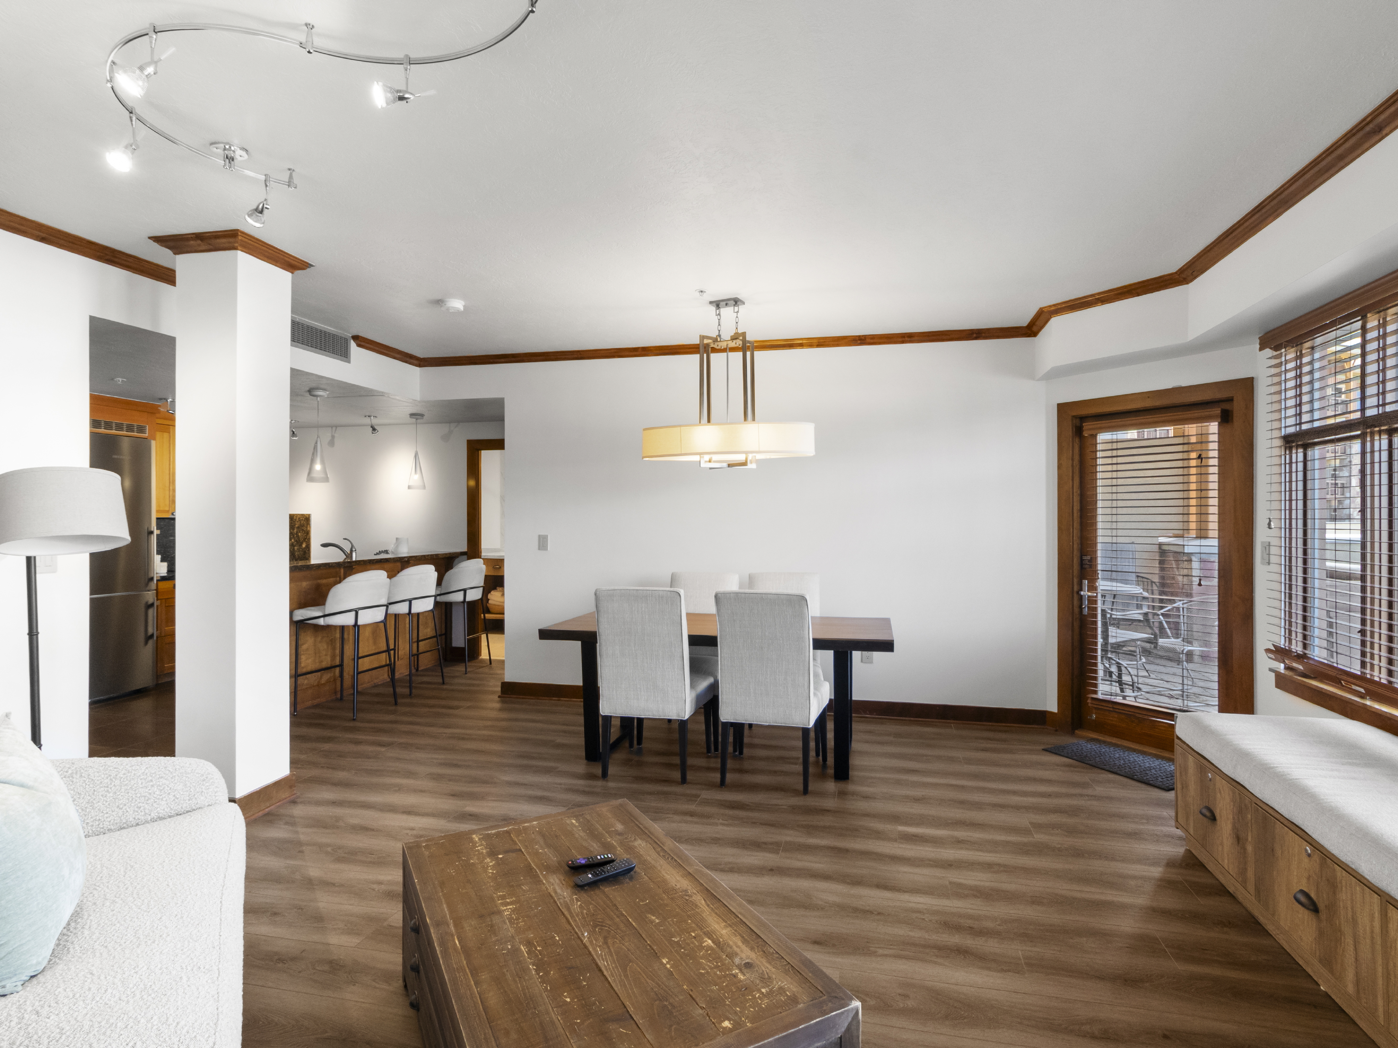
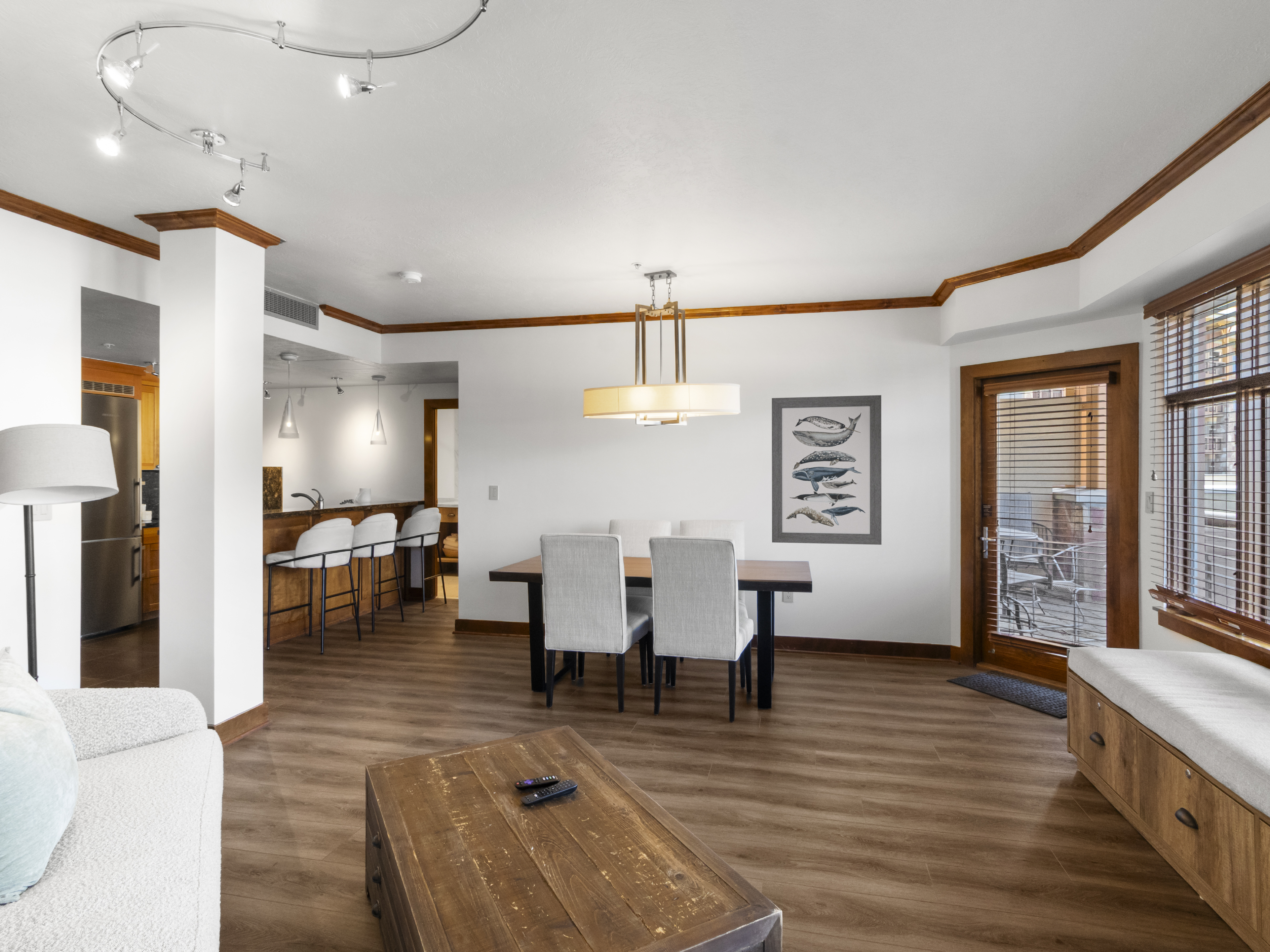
+ wall art [771,395,882,545]
